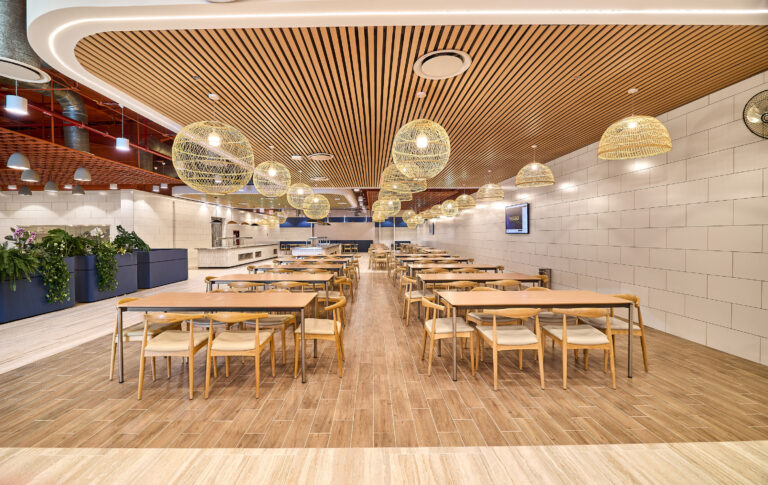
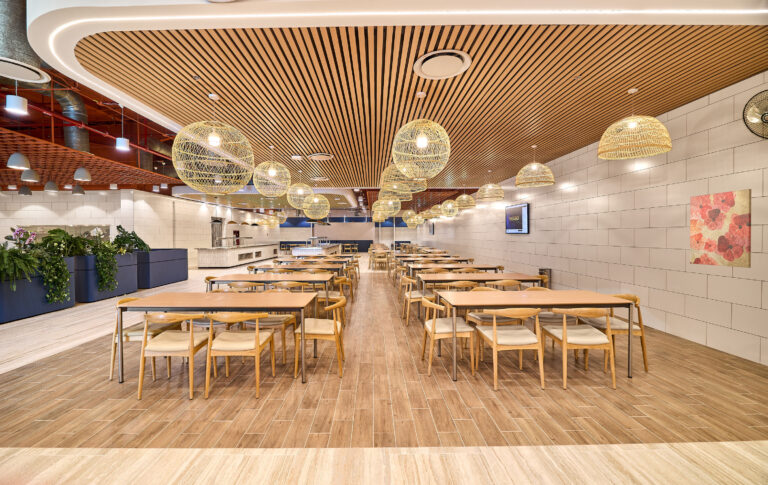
+ wall art [689,188,752,269]
